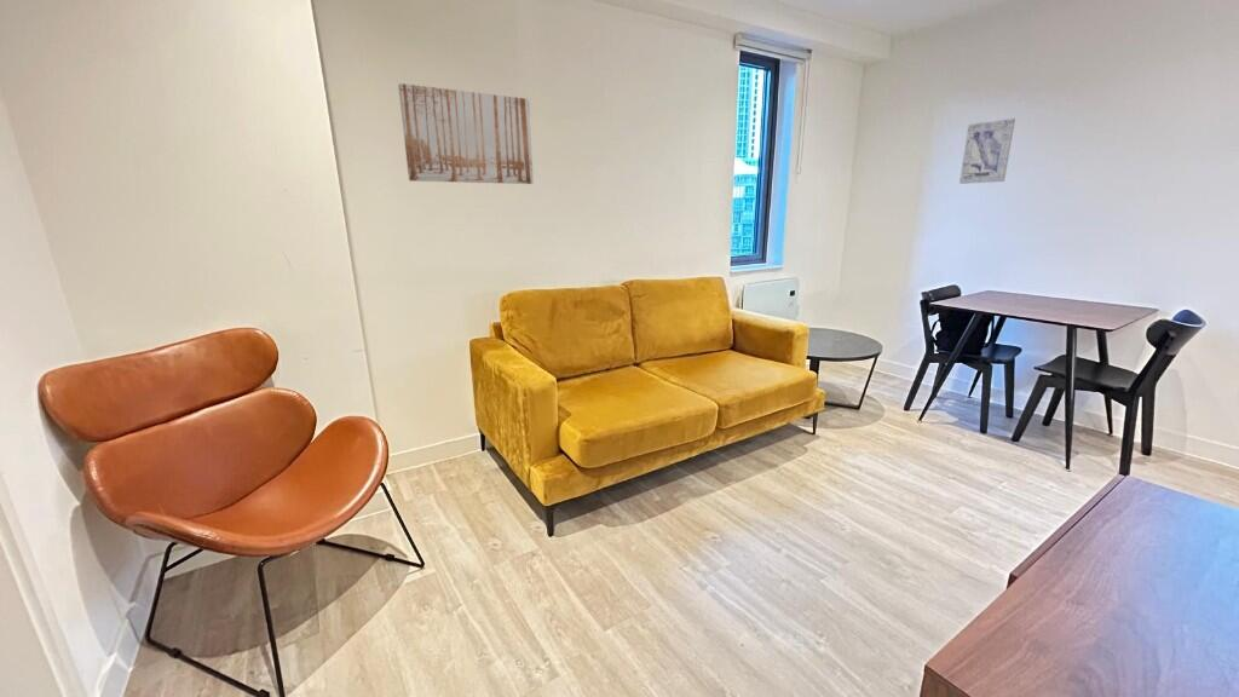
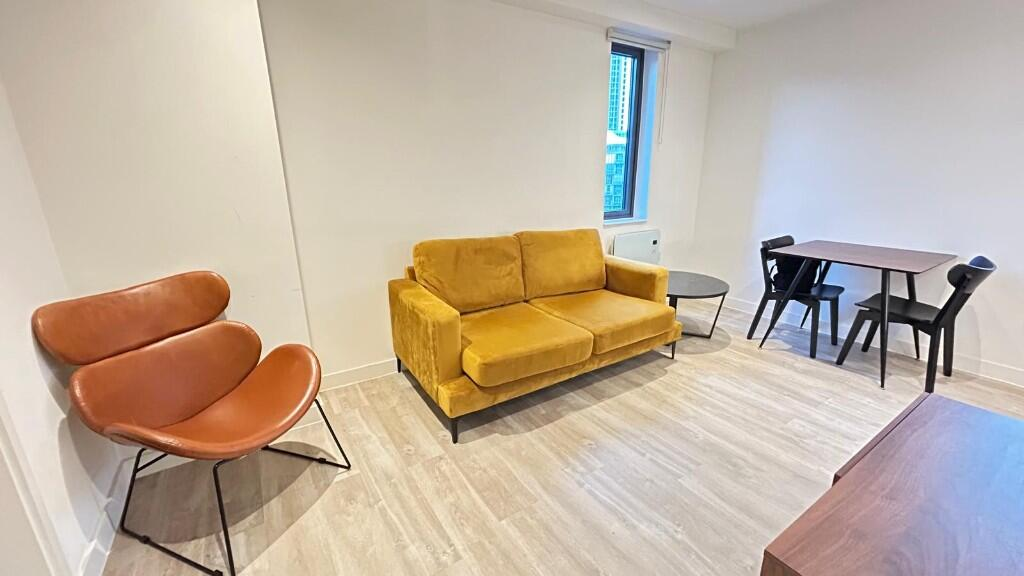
- wall art [397,82,535,185]
- wall art [958,117,1016,185]
